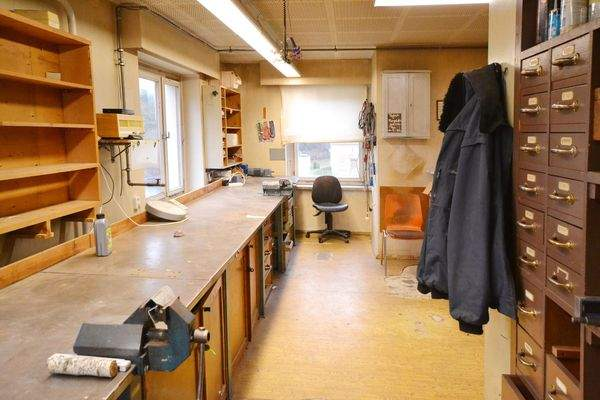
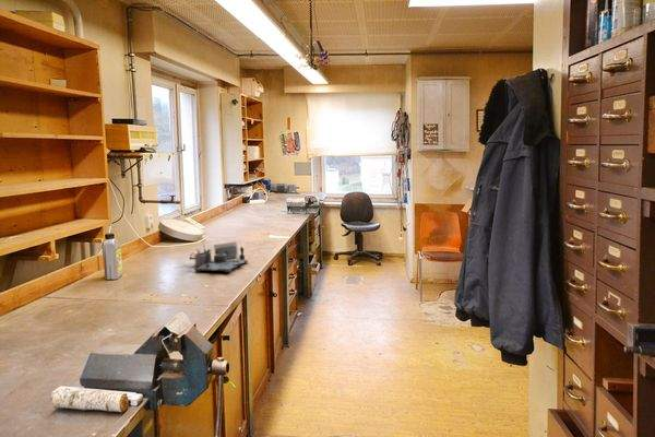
+ desk organizer [194,240,249,273]
